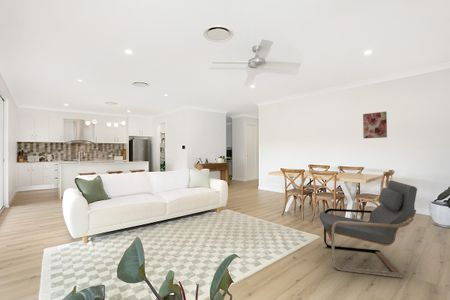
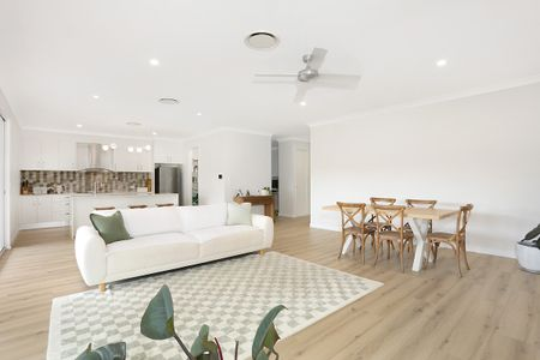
- armchair [319,179,418,279]
- wall art [362,111,388,139]
